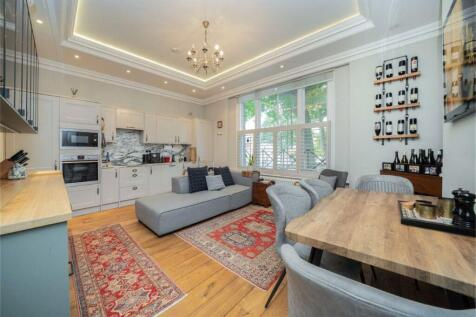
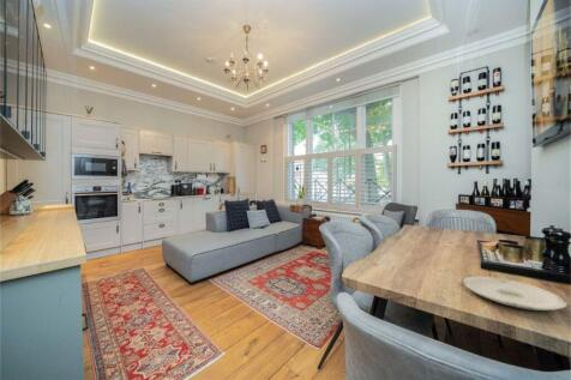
+ plate [462,276,569,312]
